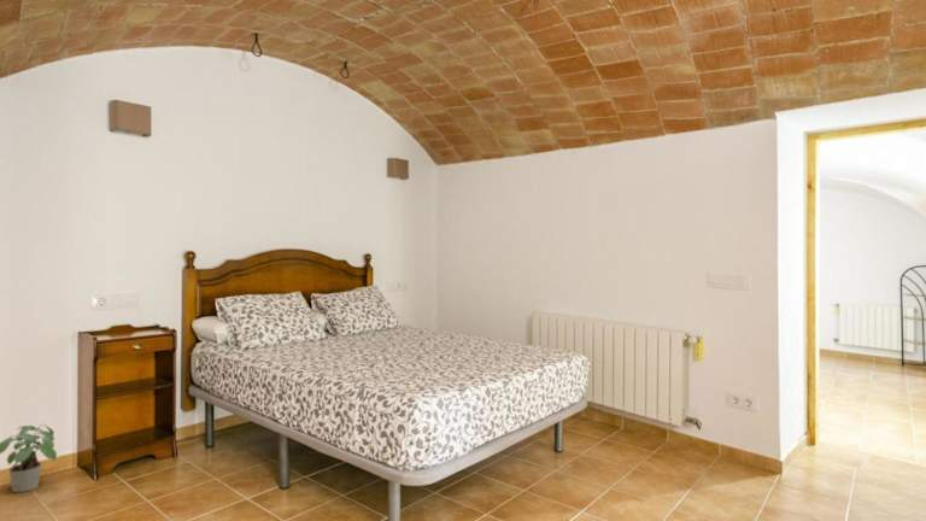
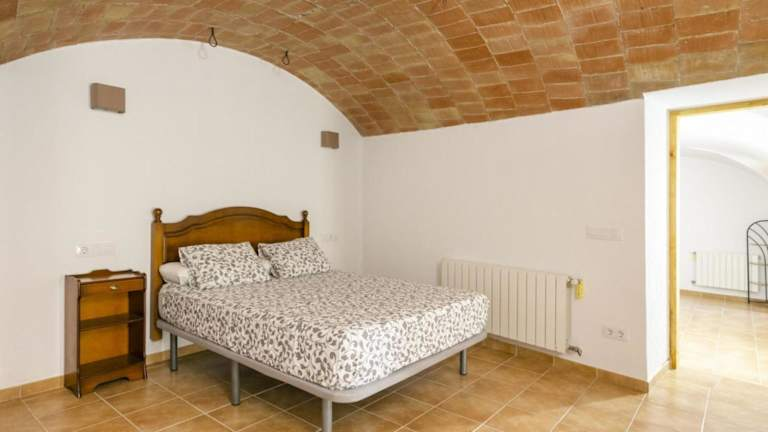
- potted plant [0,423,58,493]
